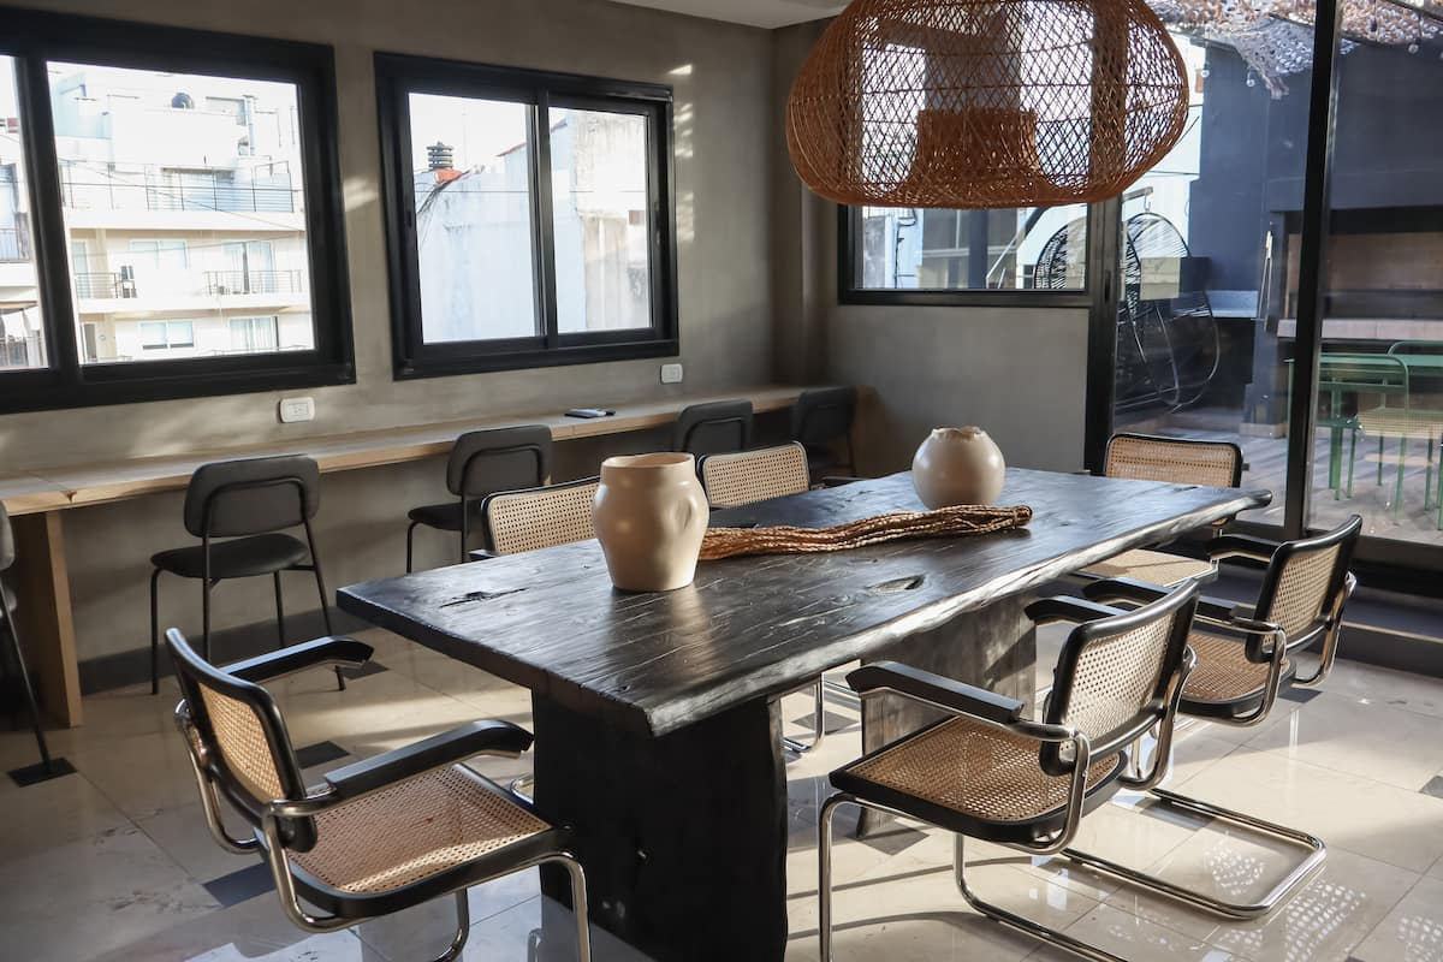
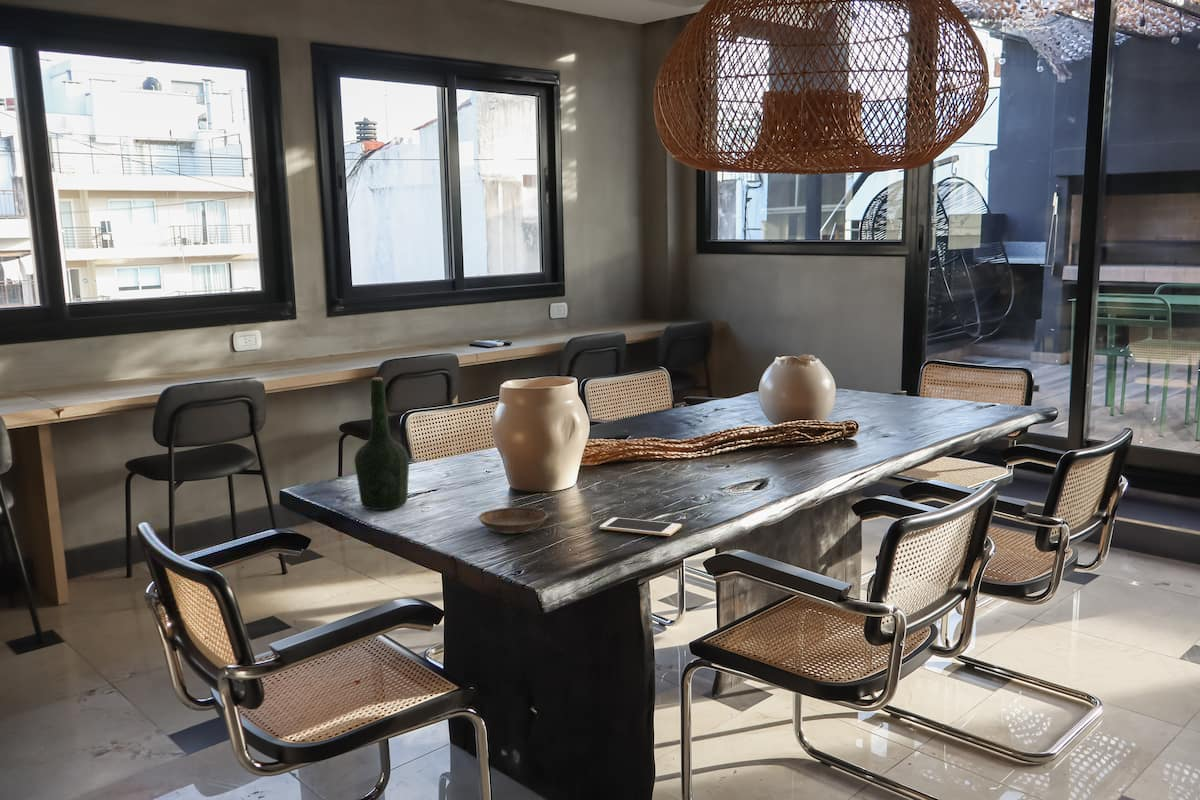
+ bottle [353,376,410,511]
+ cell phone [598,516,683,537]
+ saucer [477,506,549,535]
